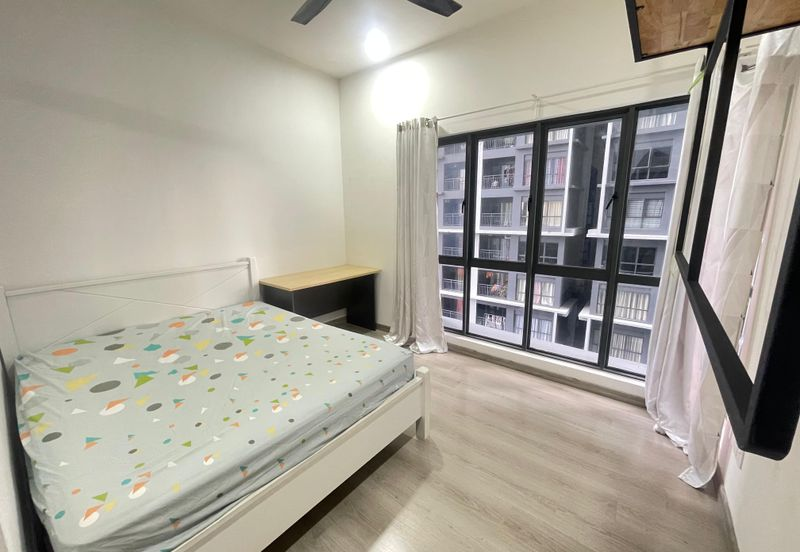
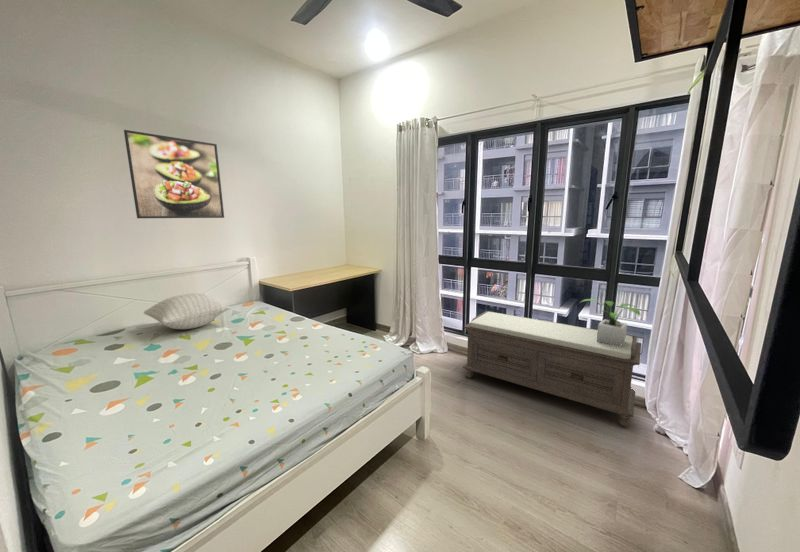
+ bench [462,310,642,428]
+ pillow [143,292,232,330]
+ potted plant [578,298,641,347]
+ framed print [123,129,225,219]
